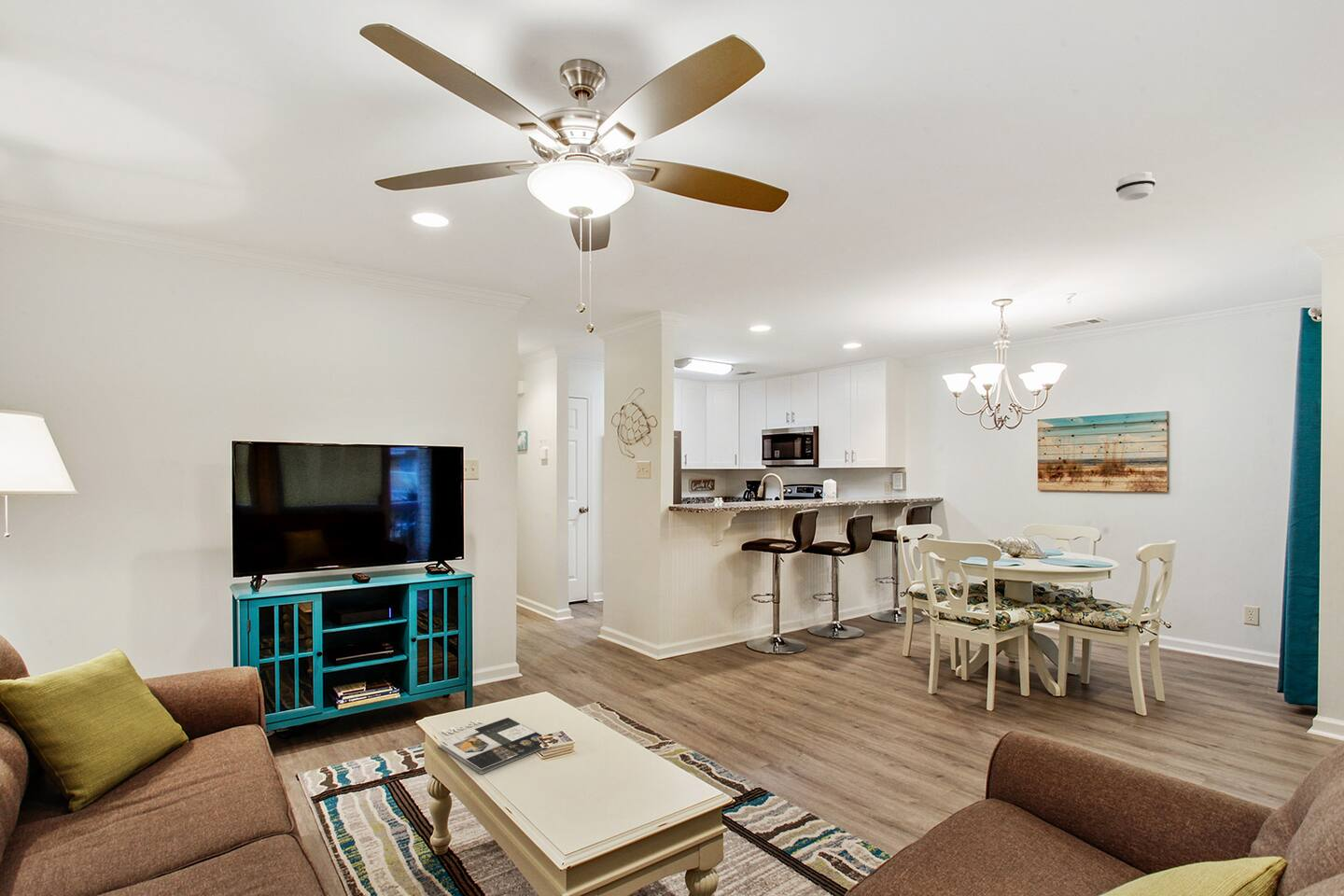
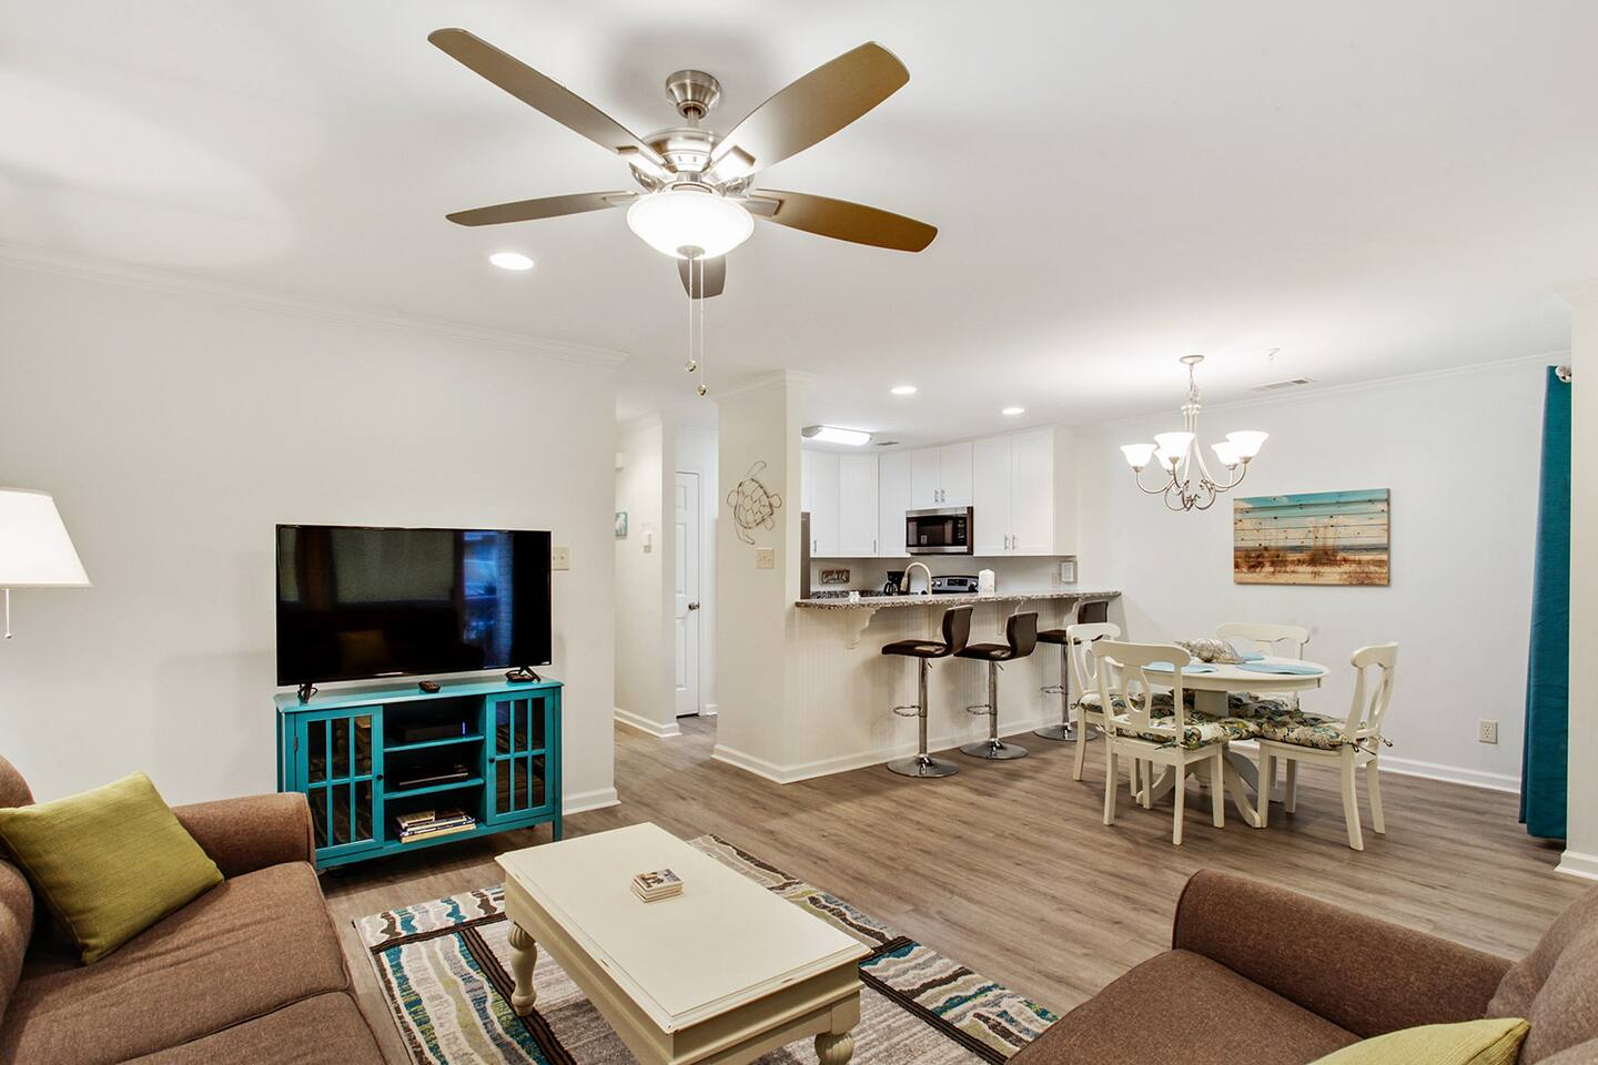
- smoke detector [1114,171,1156,202]
- magazine [438,717,546,775]
